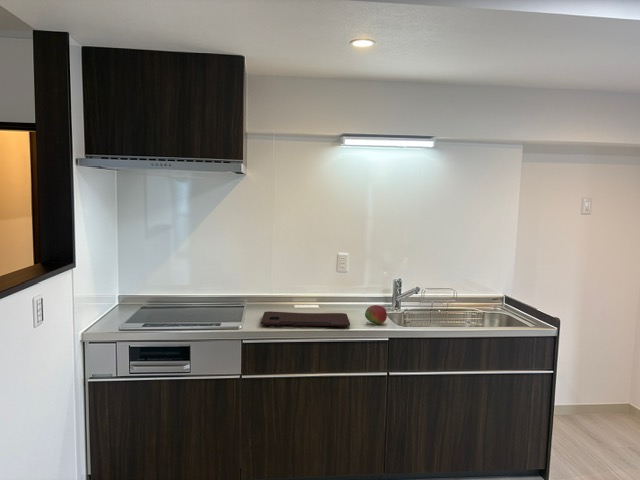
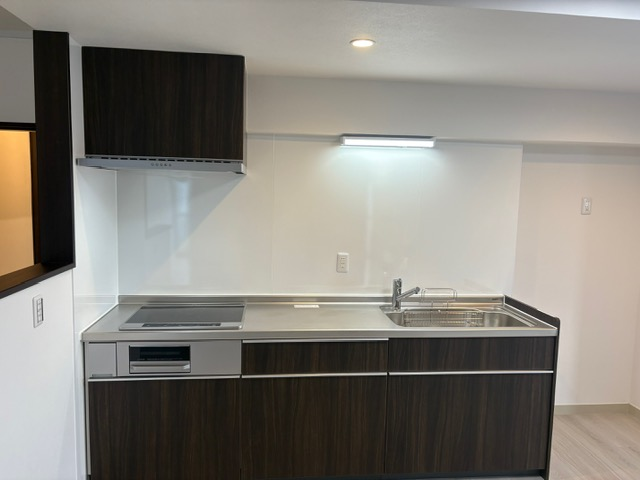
- cutting board [260,310,351,329]
- fruit [364,304,388,325]
